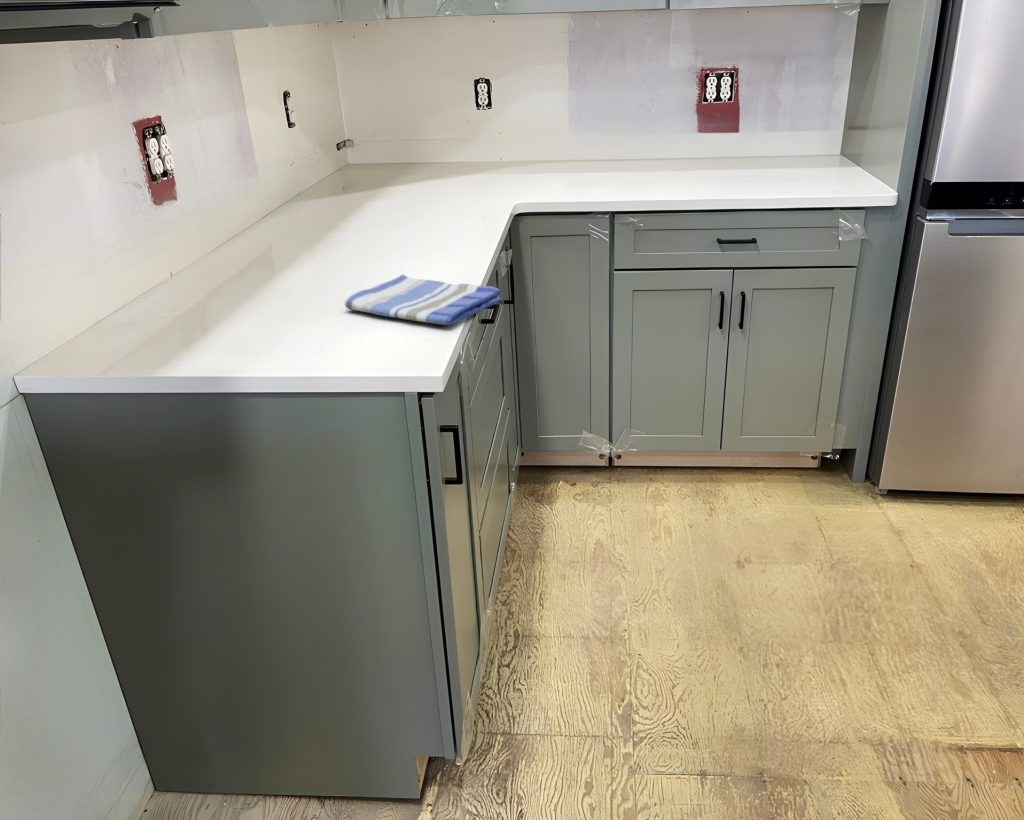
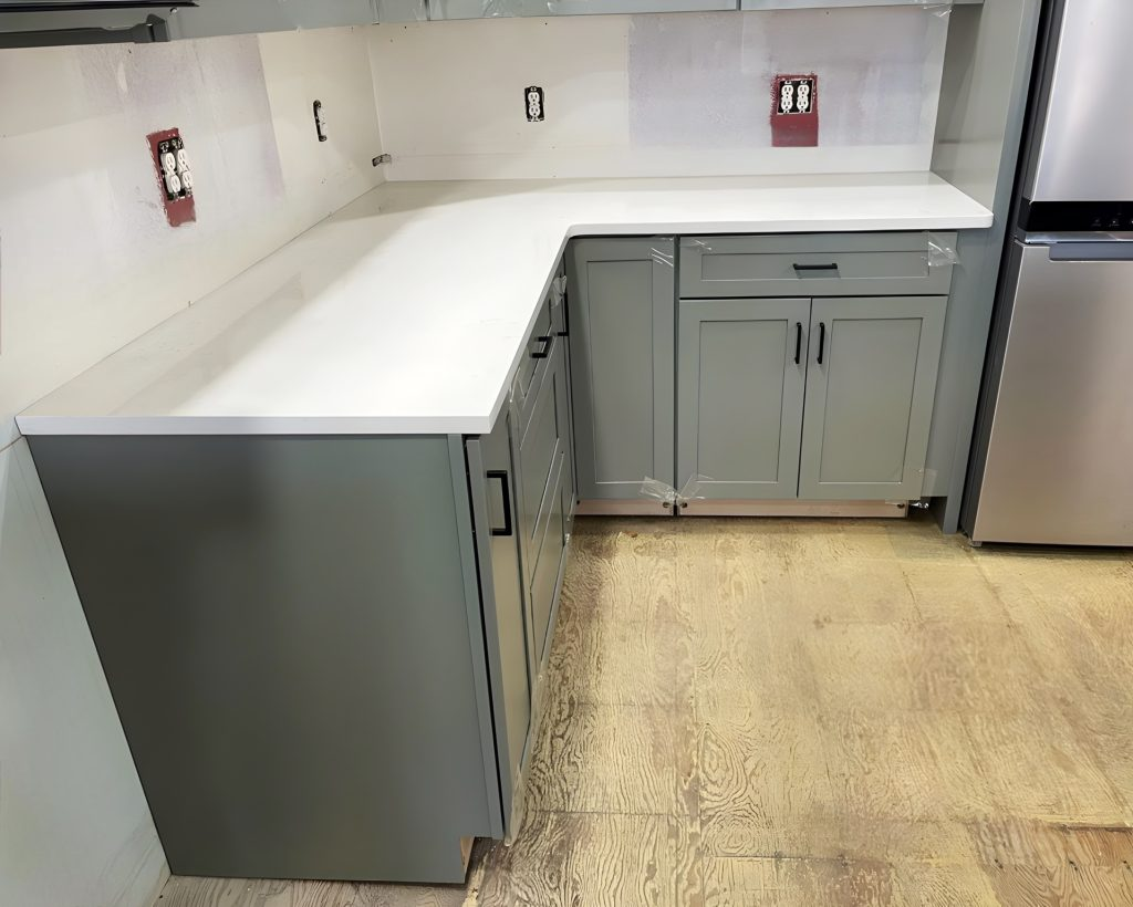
- dish towel [344,274,502,326]
